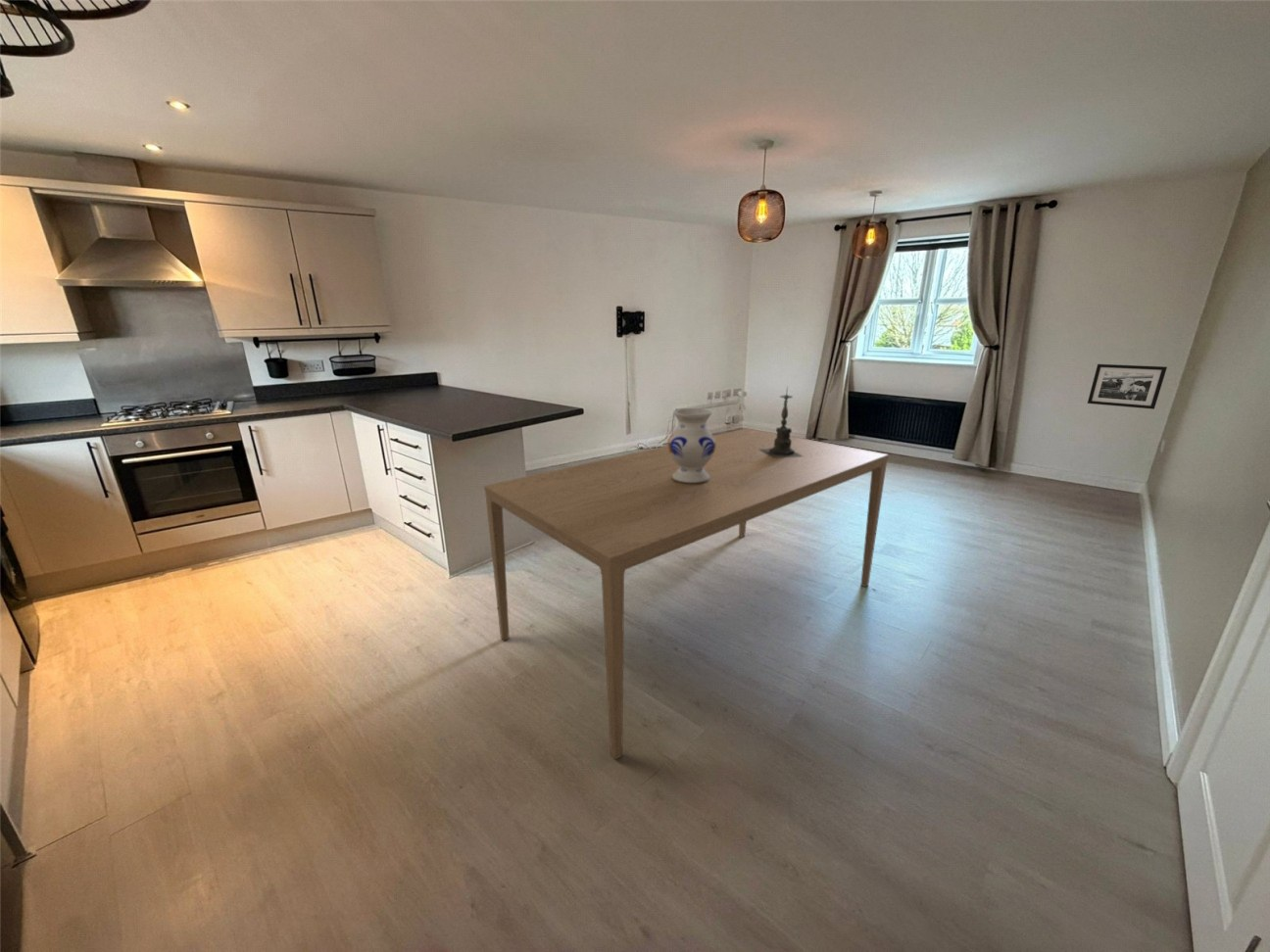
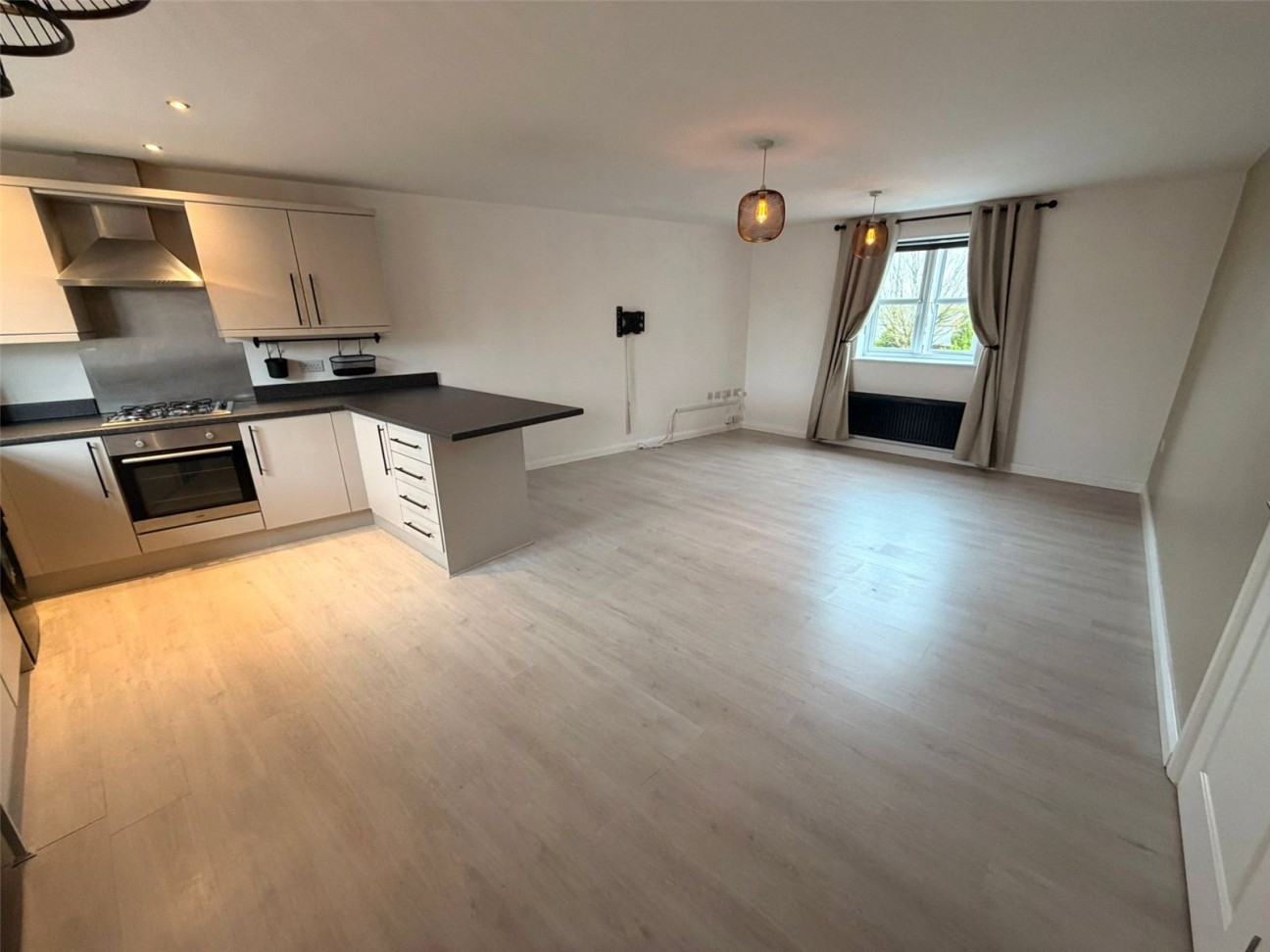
- candle holder [760,385,803,458]
- vase [666,407,716,483]
- dining table [483,427,890,761]
- picture frame [1087,363,1168,410]
